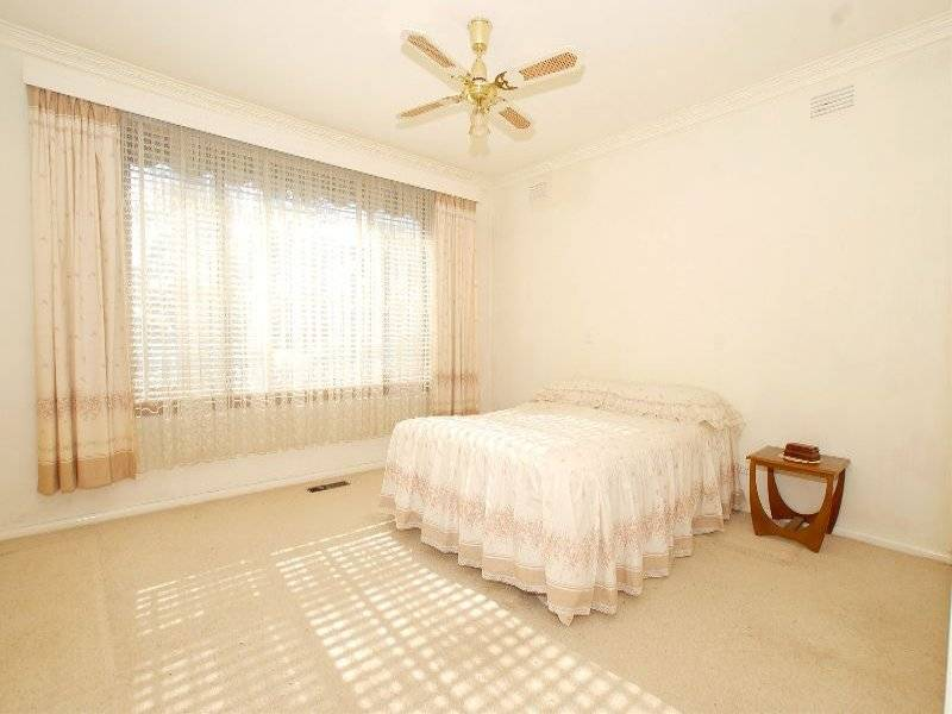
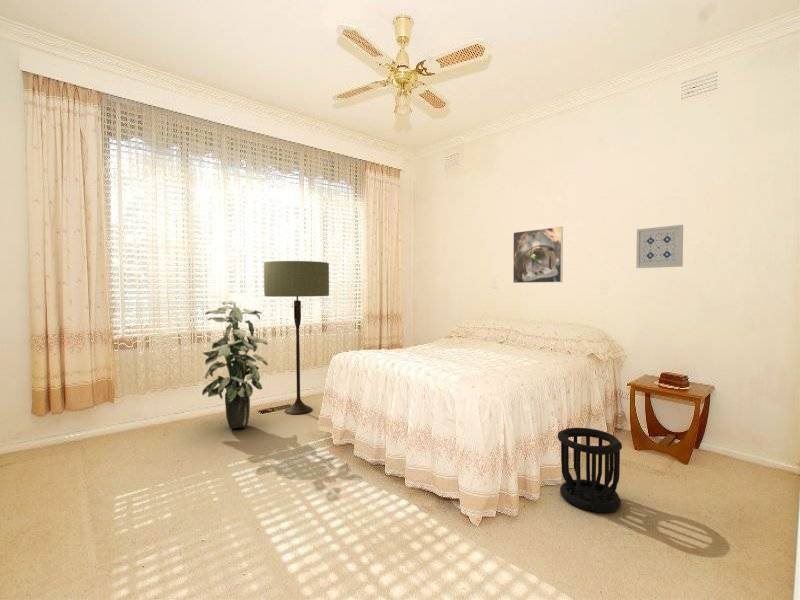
+ indoor plant [201,300,269,430]
+ floor lamp [263,260,330,415]
+ wall art [635,224,684,269]
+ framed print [512,226,564,284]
+ wastebasket [557,427,623,513]
